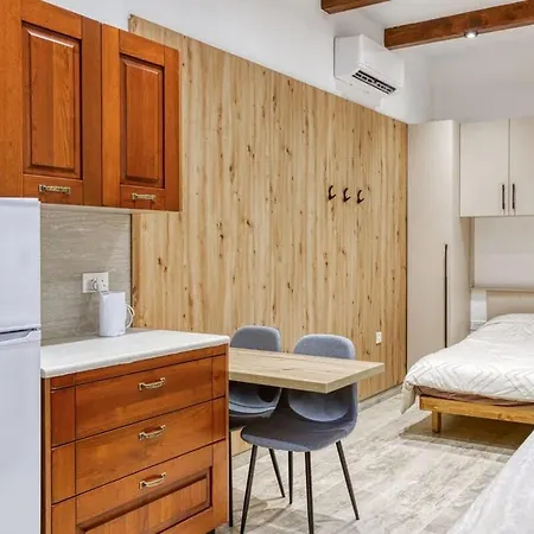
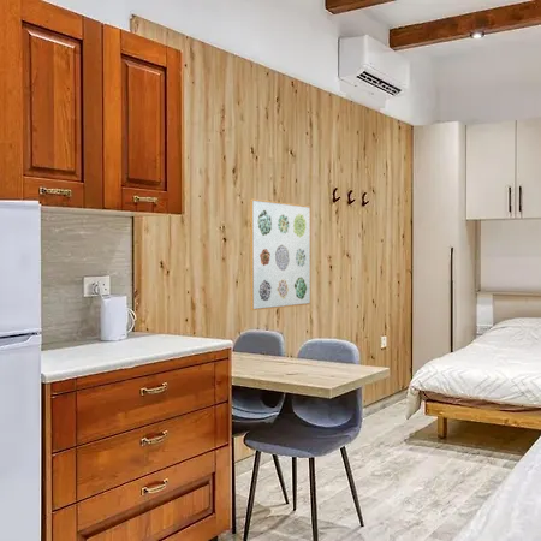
+ wall art [249,197,311,311]
